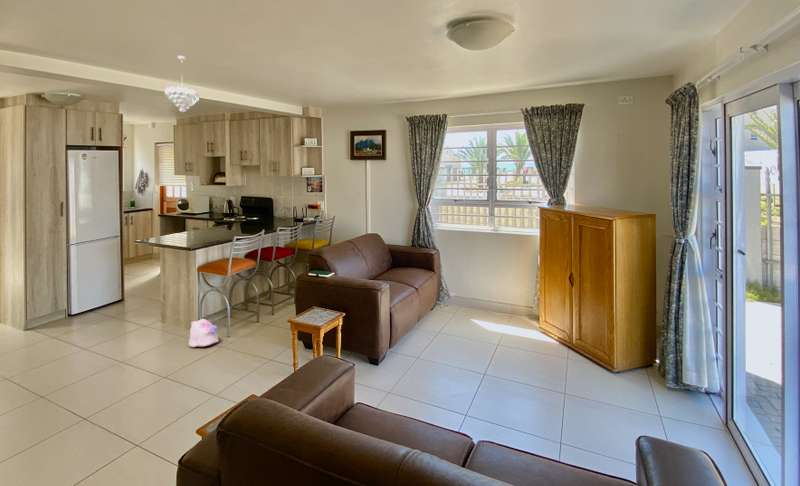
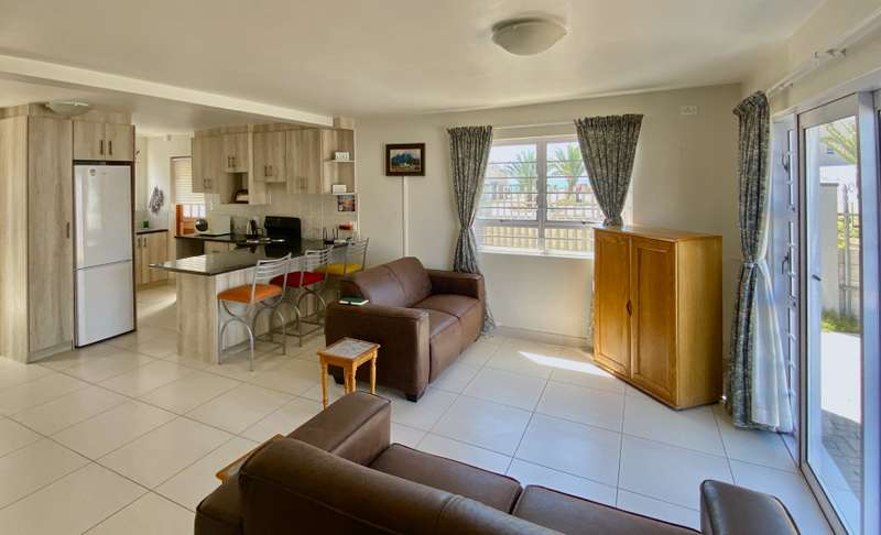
- plush toy [188,318,220,348]
- pendant light [164,55,200,113]
